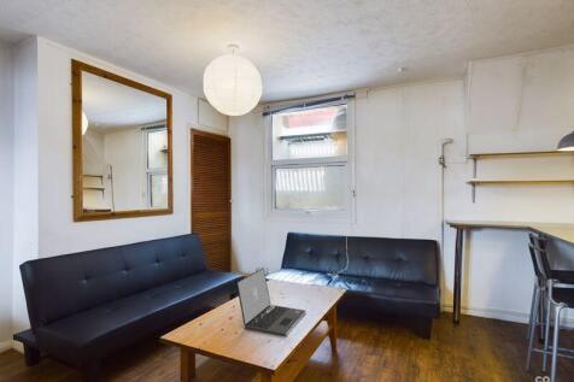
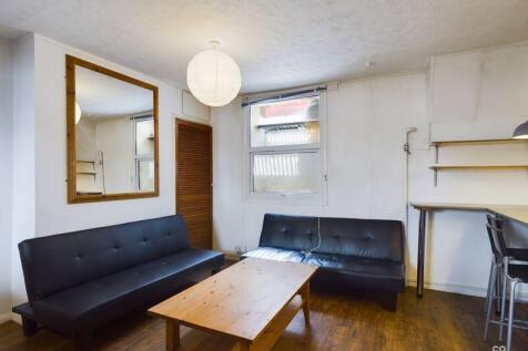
- laptop [235,266,306,337]
